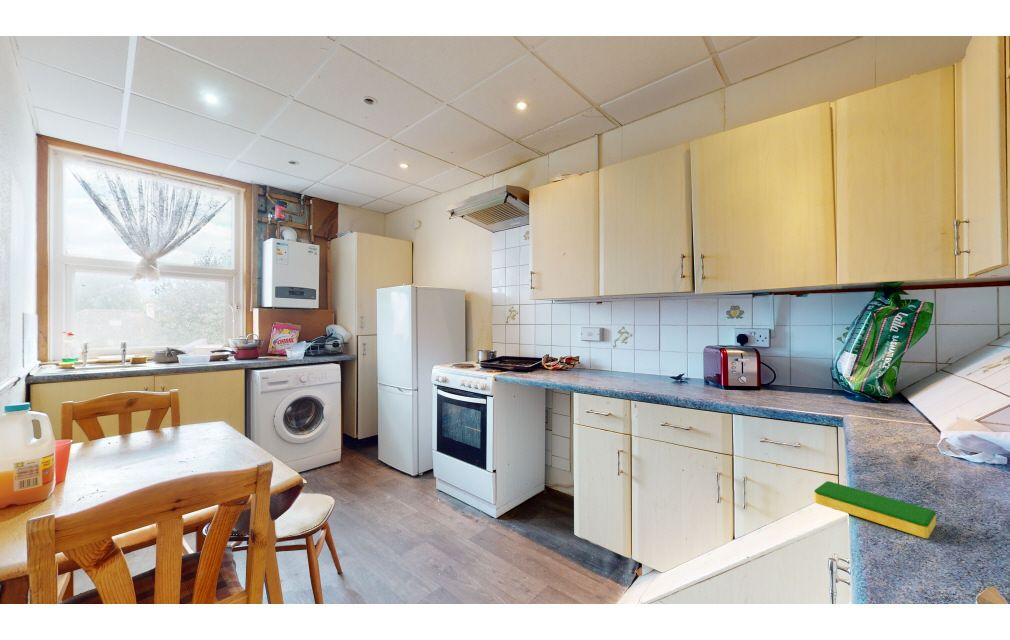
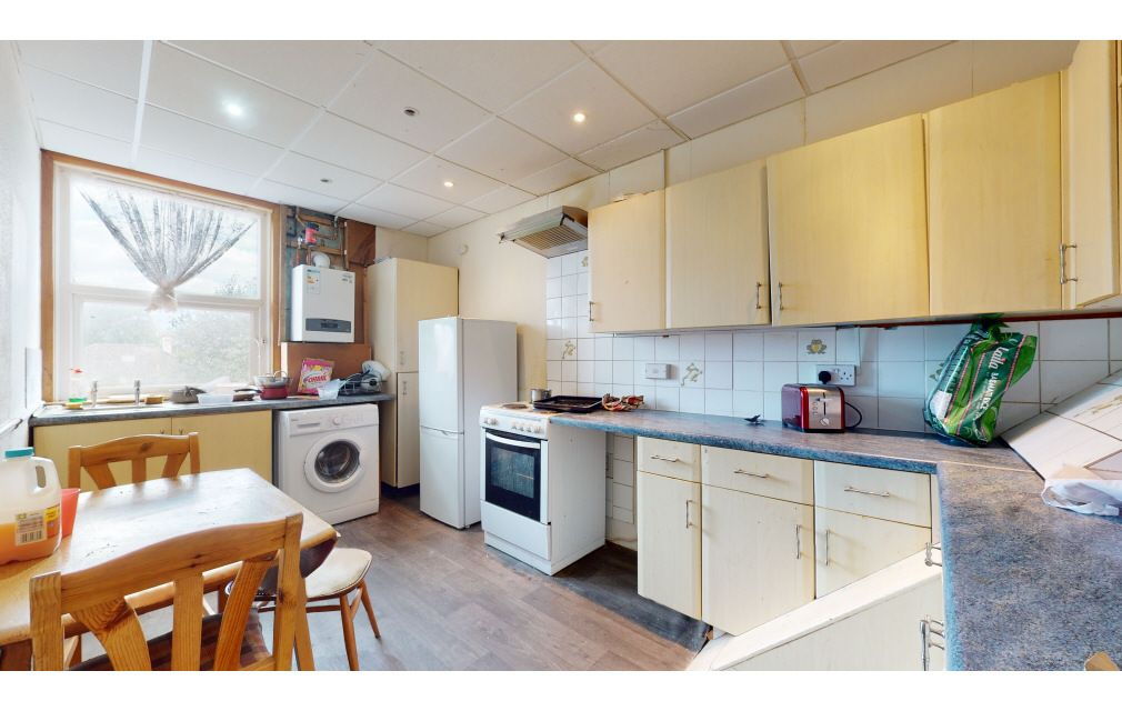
- dish sponge [814,480,937,539]
